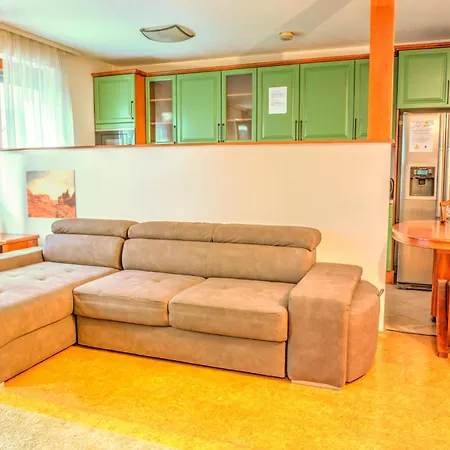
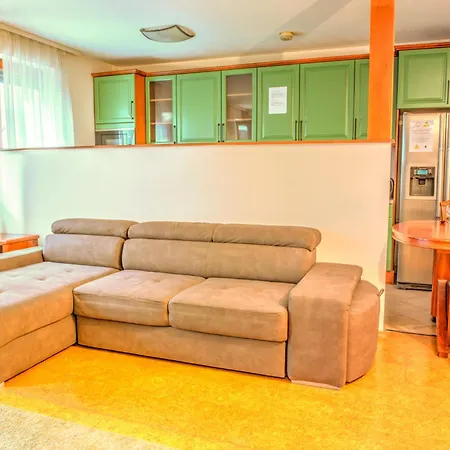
- wall art [25,169,78,220]
